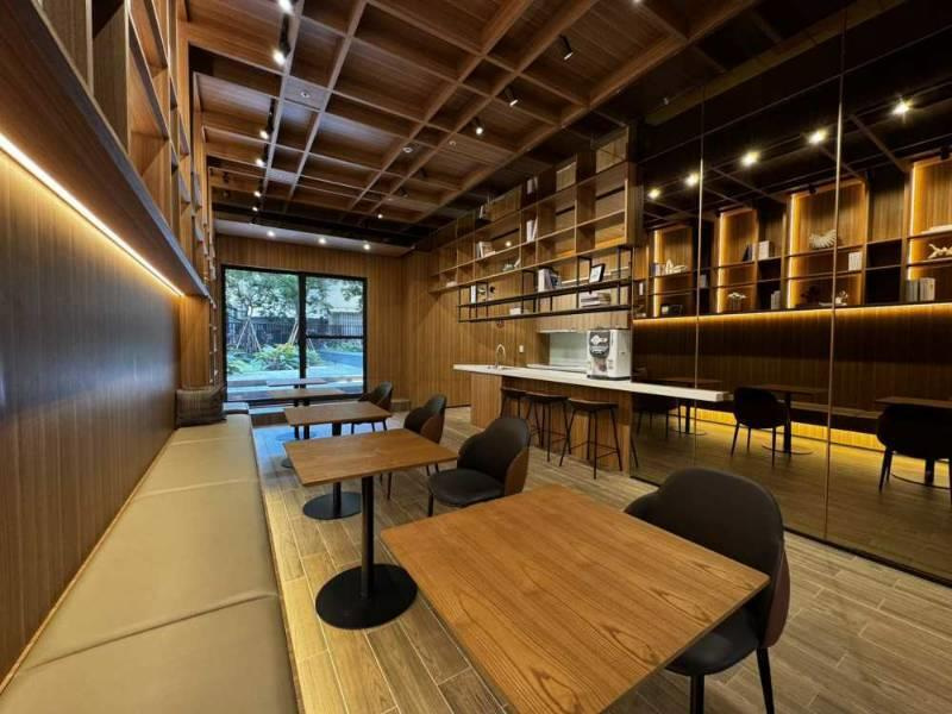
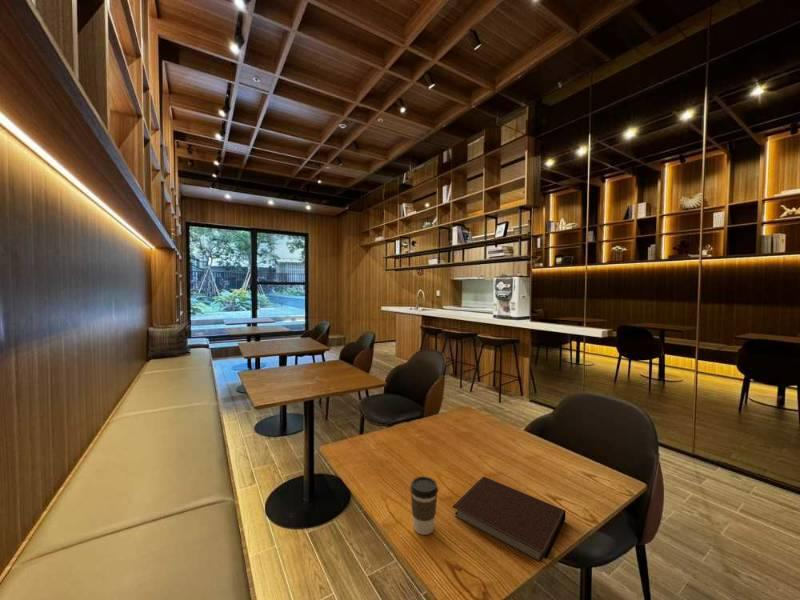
+ coffee cup [409,475,439,536]
+ notebook [451,476,567,564]
